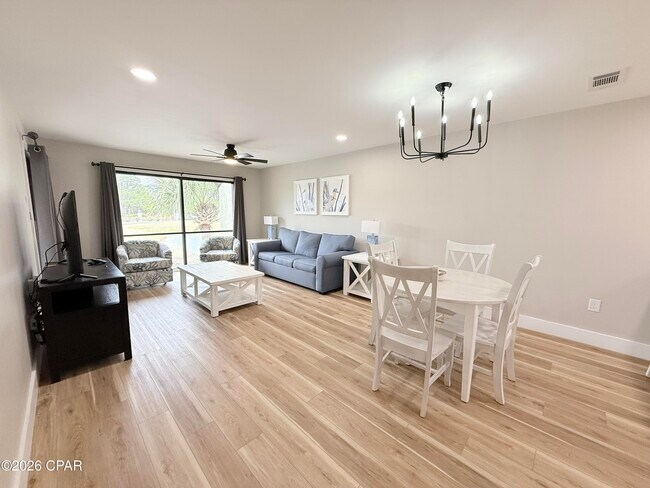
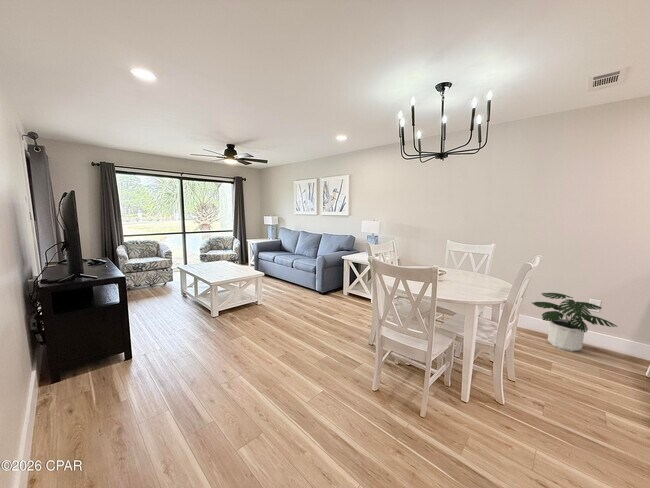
+ potted plant [531,292,619,352]
